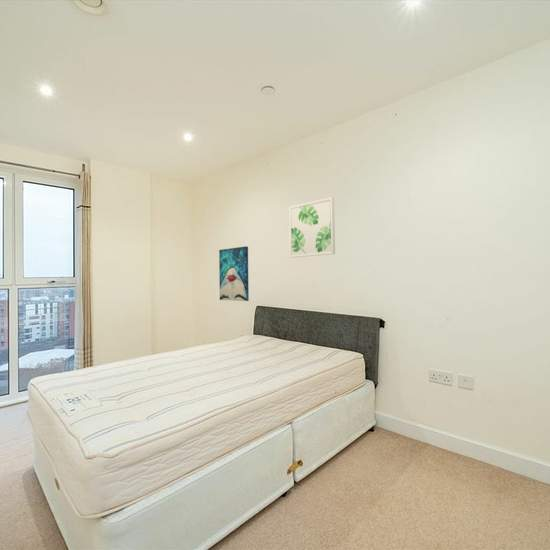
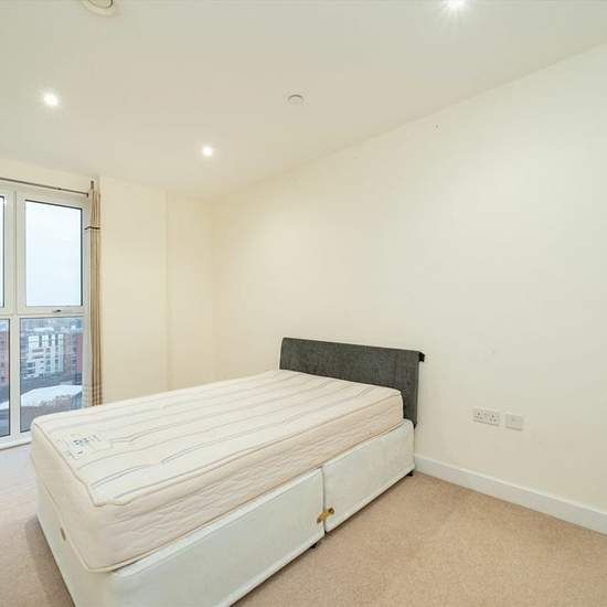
- wall art [288,196,336,258]
- wall art [218,245,250,302]
